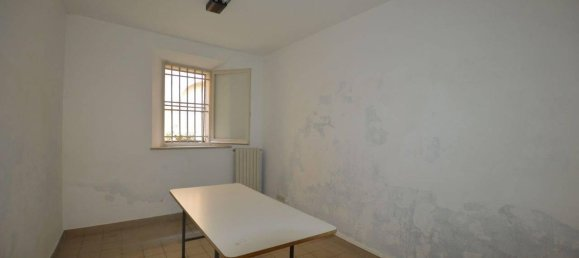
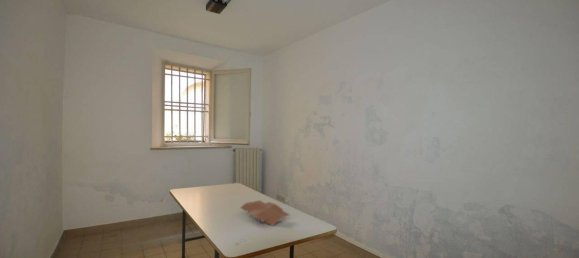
+ papers [239,199,291,227]
